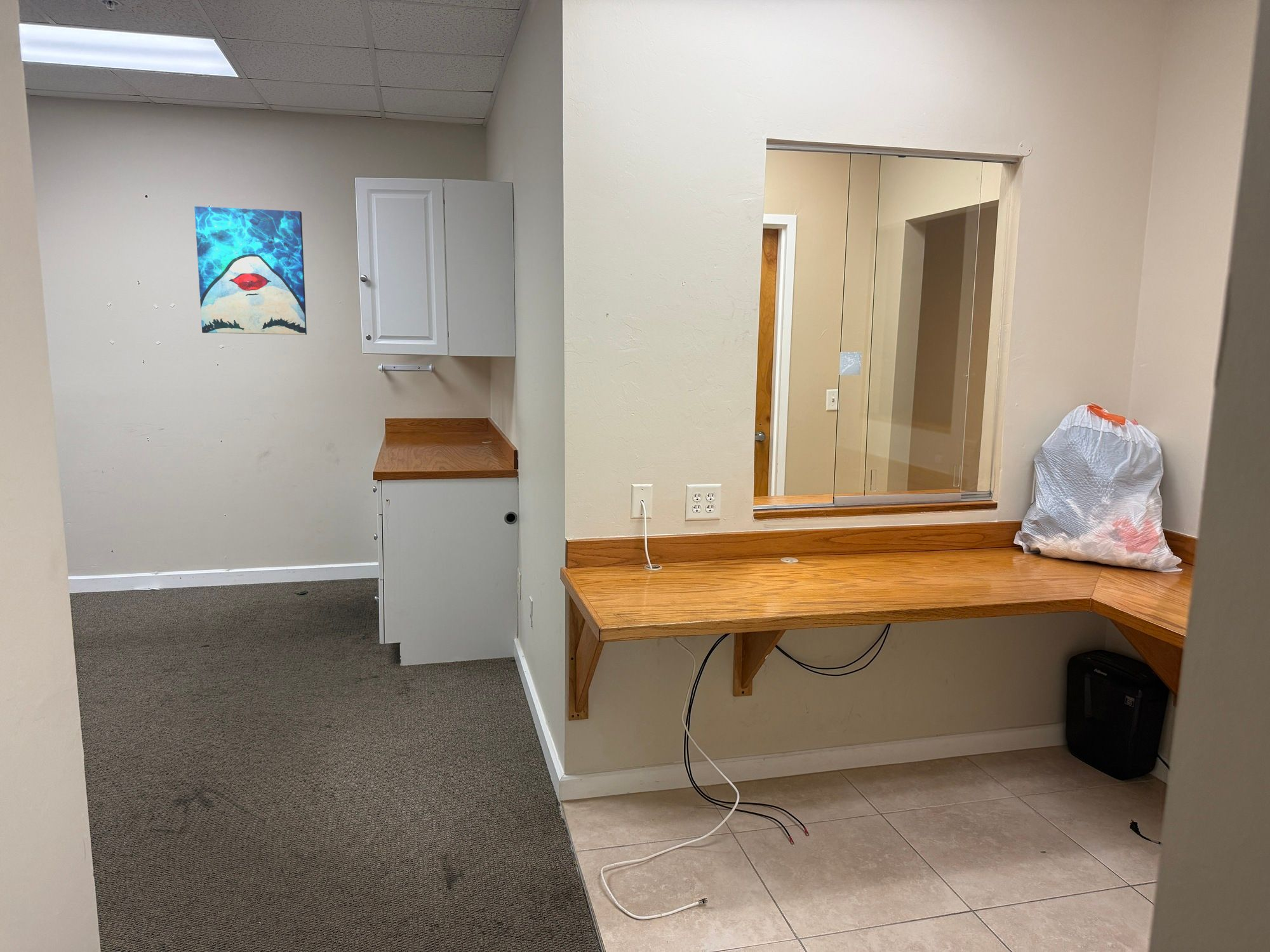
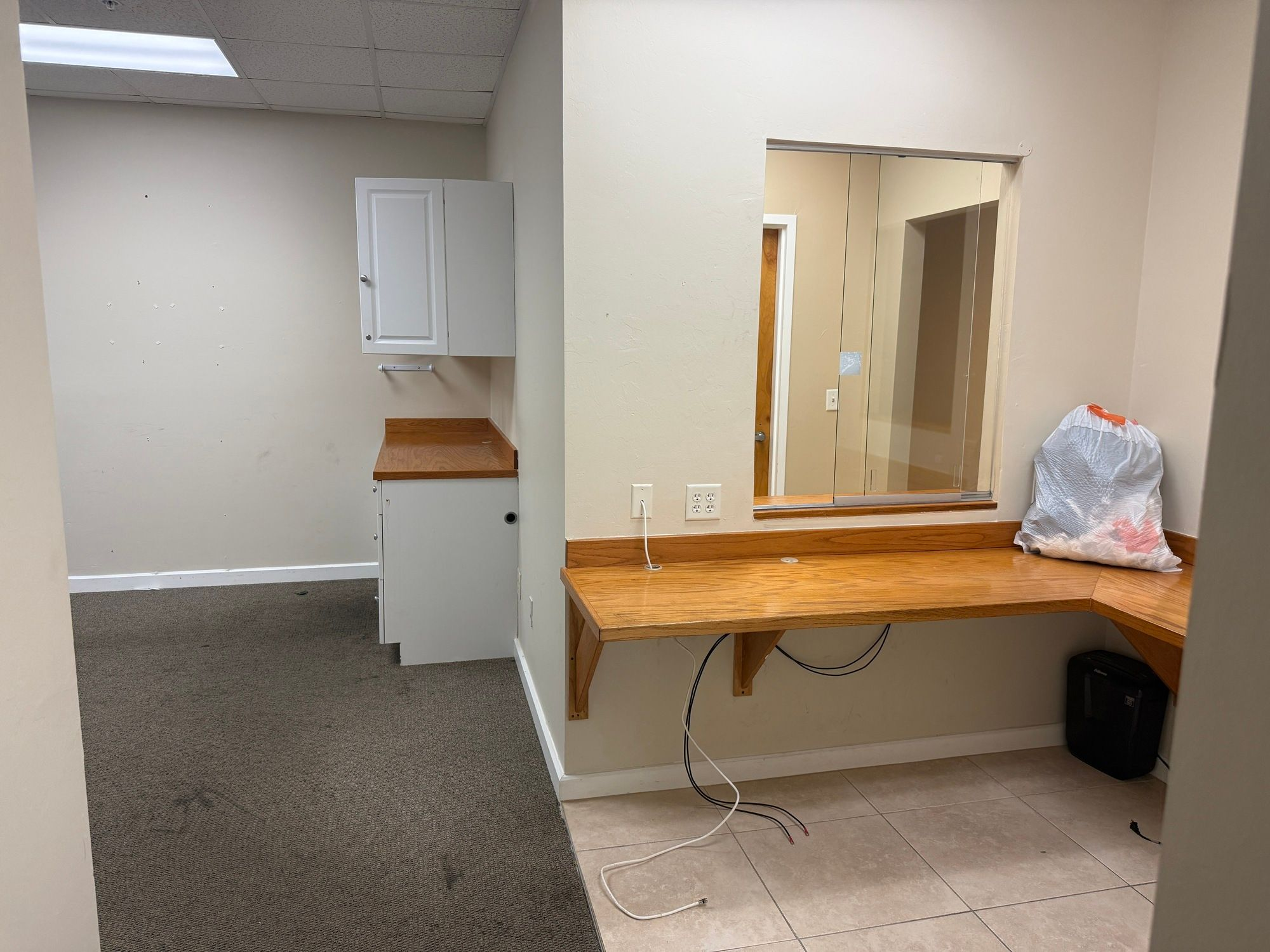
- wall art [194,206,307,335]
